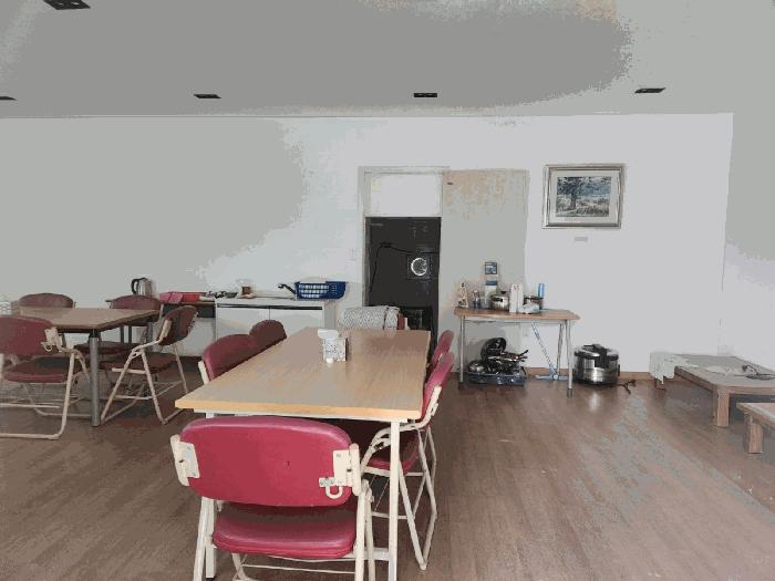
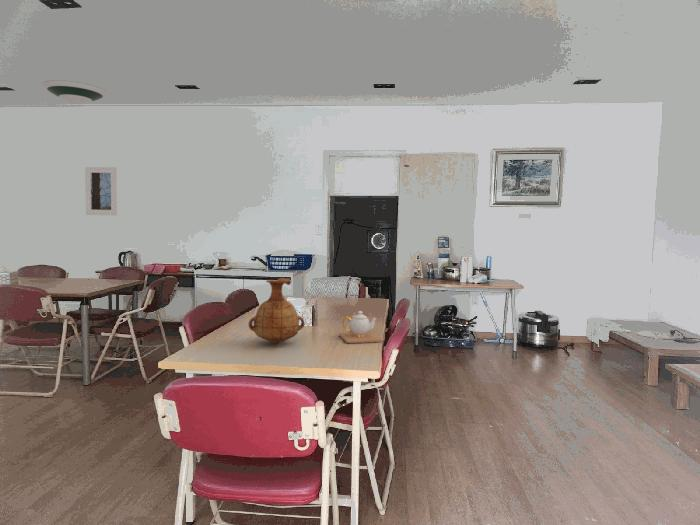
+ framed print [84,166,118,216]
+ vase [247,277,305,345]
+ teapot [338,310,384,344]
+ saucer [41,79,108,105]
